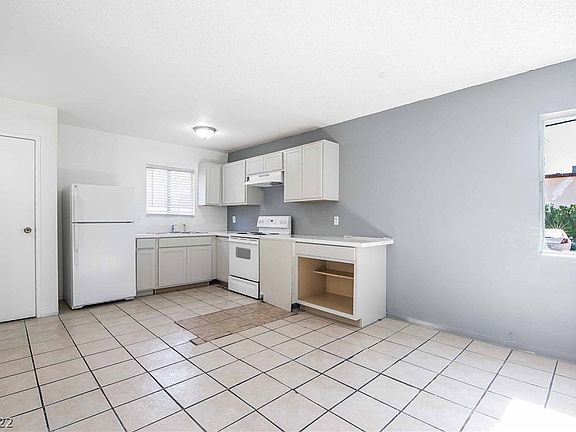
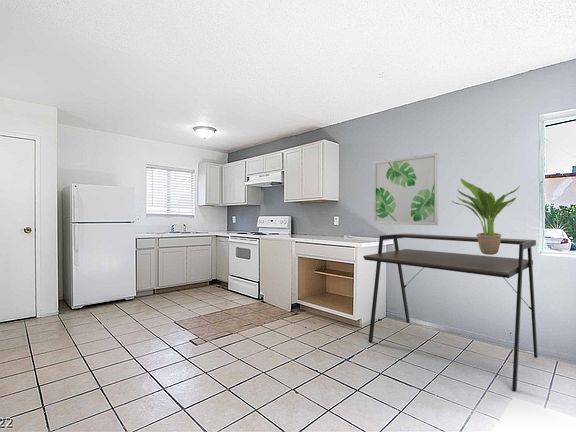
+ wall art [372,152,440,226]
+ desk [362,233,539,393]
+ potted plant [451,178,521,256]
